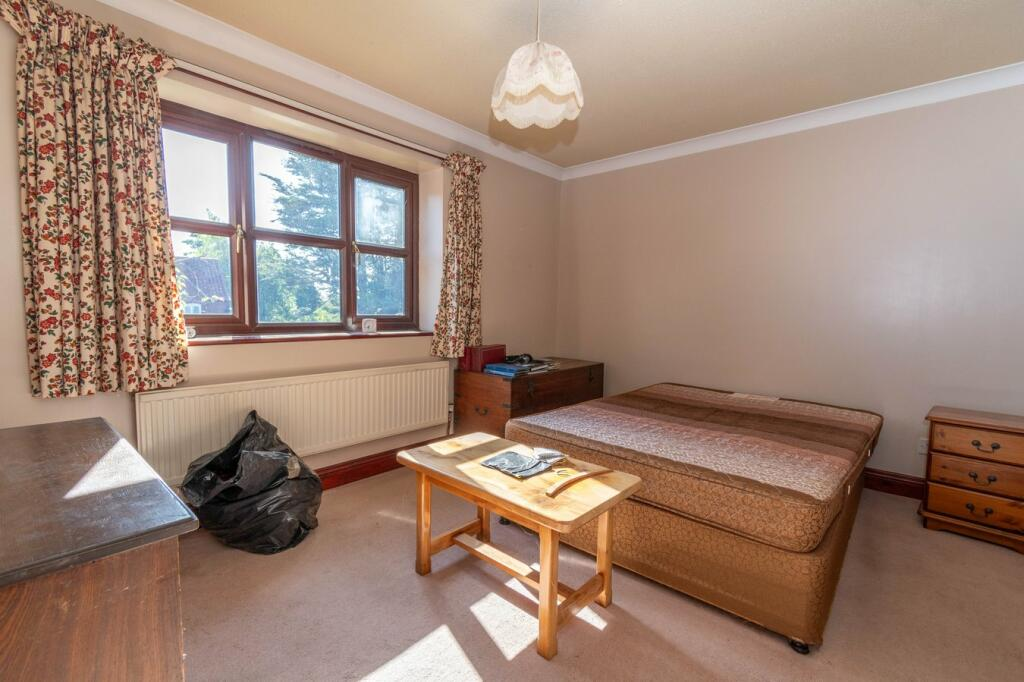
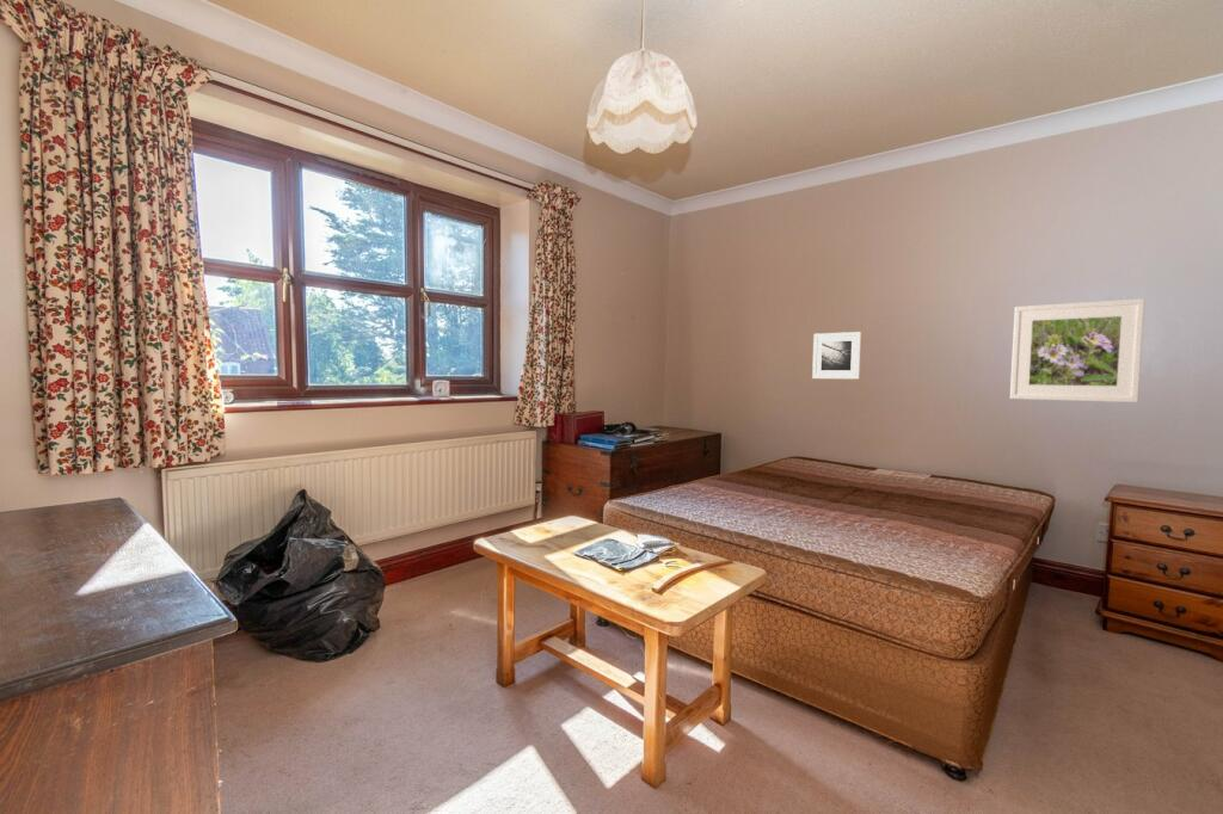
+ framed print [1009,297,1147,403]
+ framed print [811,331,864,381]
